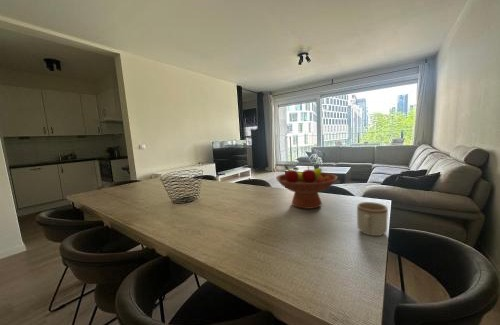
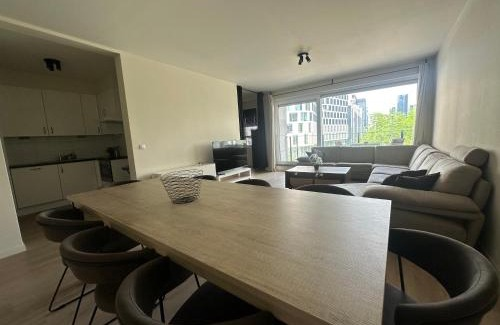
- mug [356,201,389,237]
- fruit bowl [275,164,339,210]
